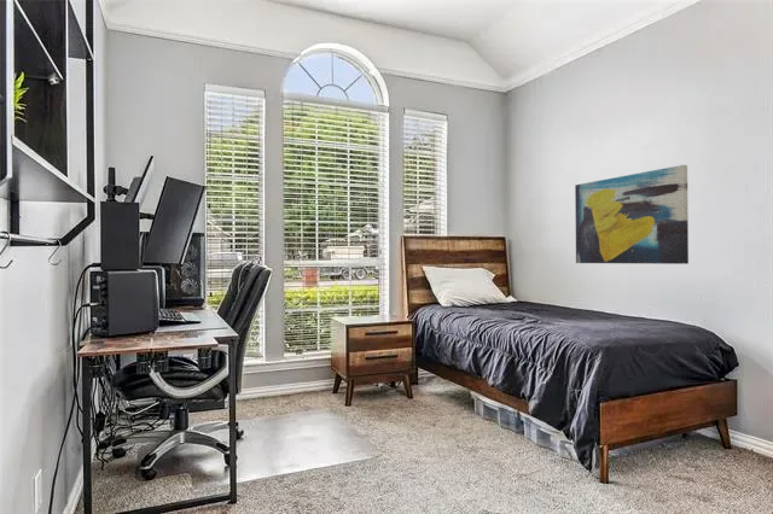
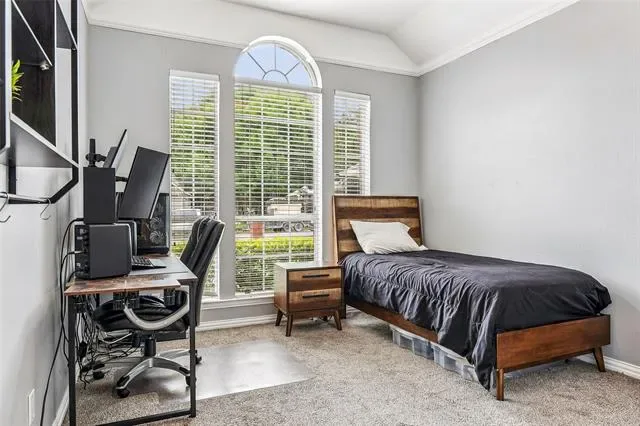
- wall art [574,164,690,265]
